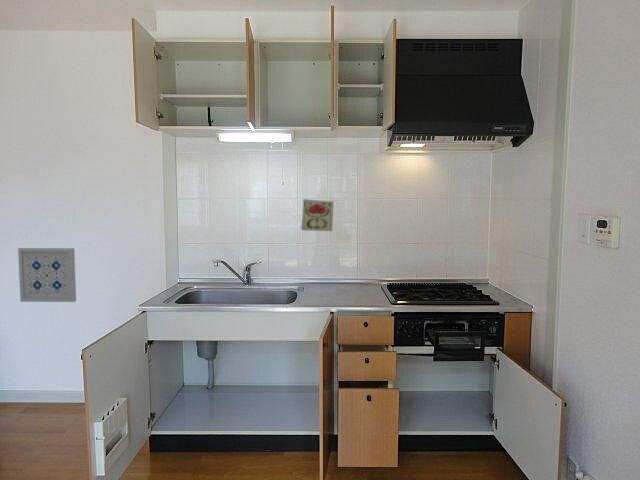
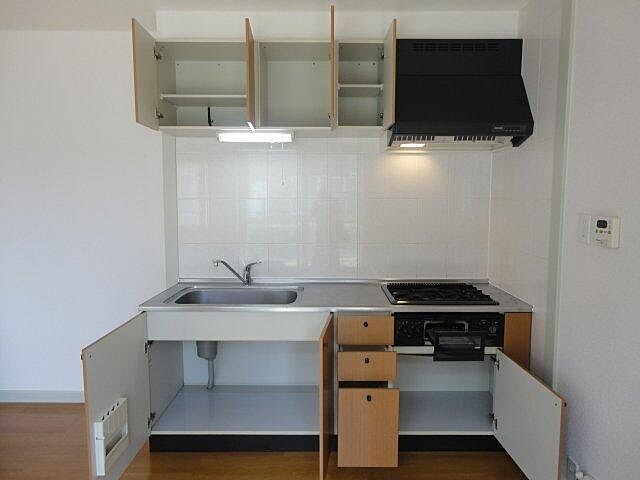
- wall art [17,247,77,303]
- decorative tile [300,198,334,232]
